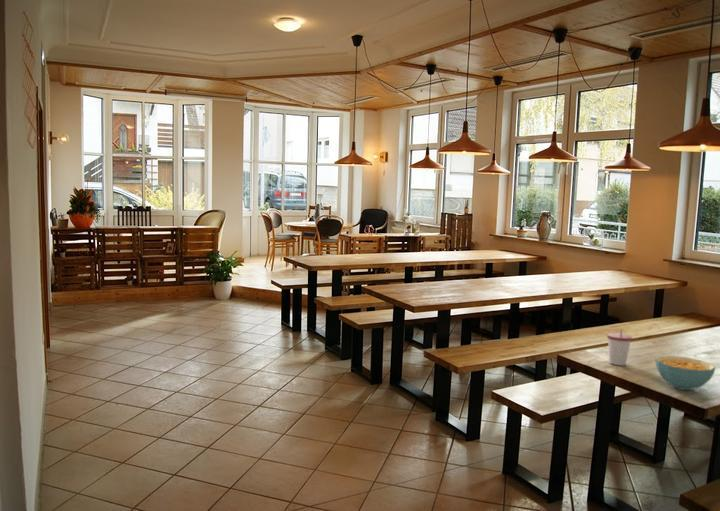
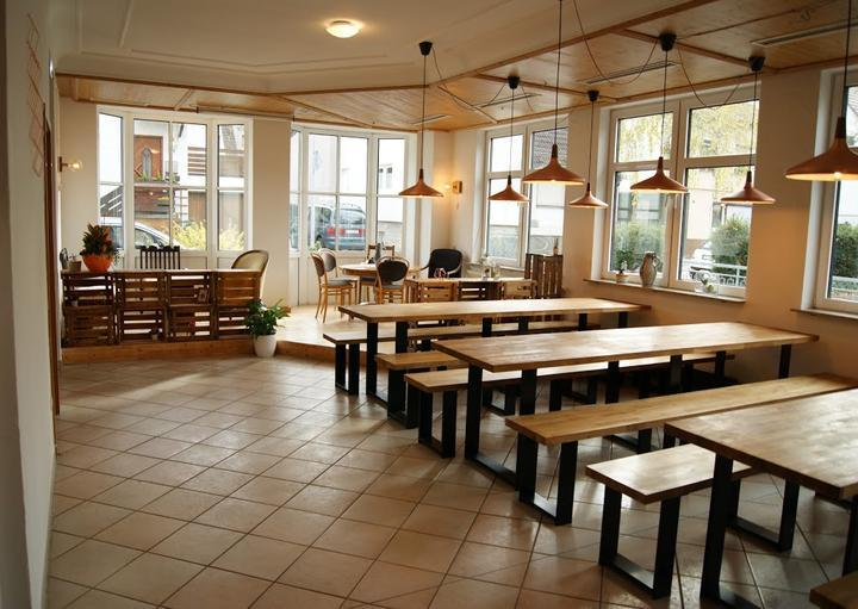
- cereal bowl [655,355,716,391]
- cup [606,328,633,366]
